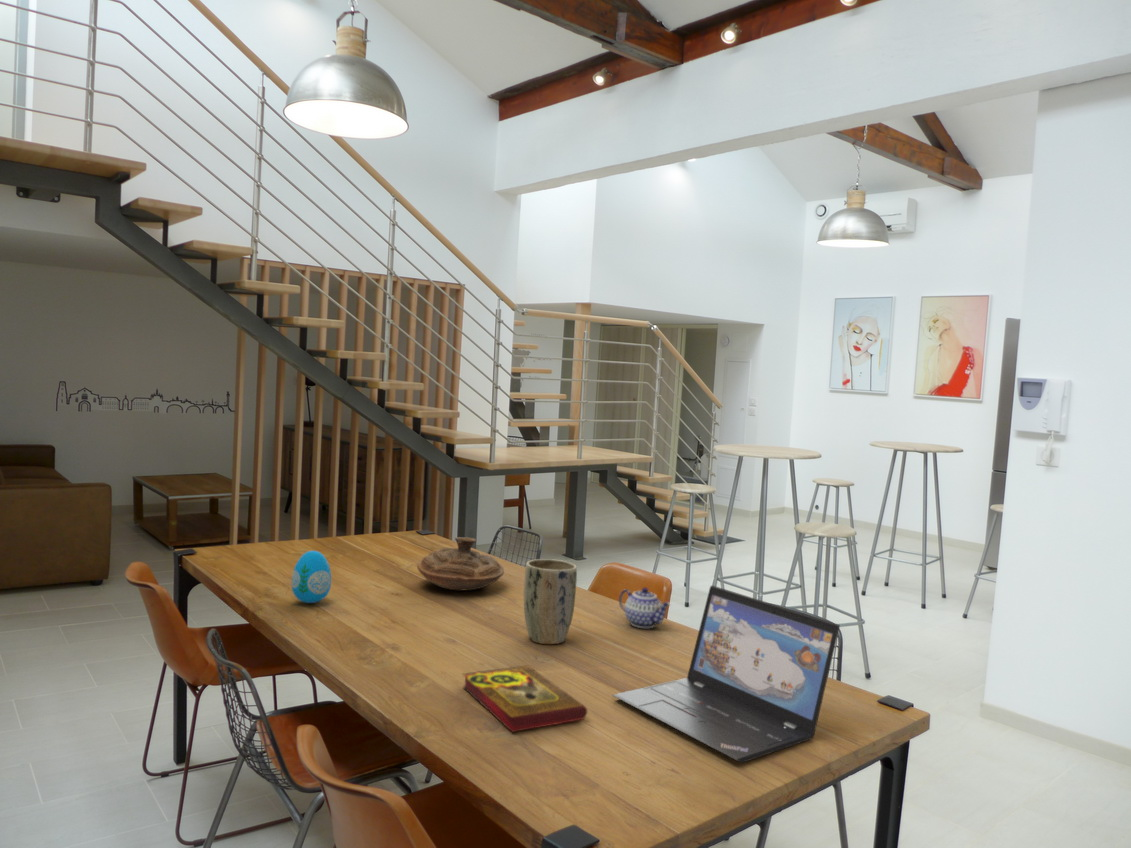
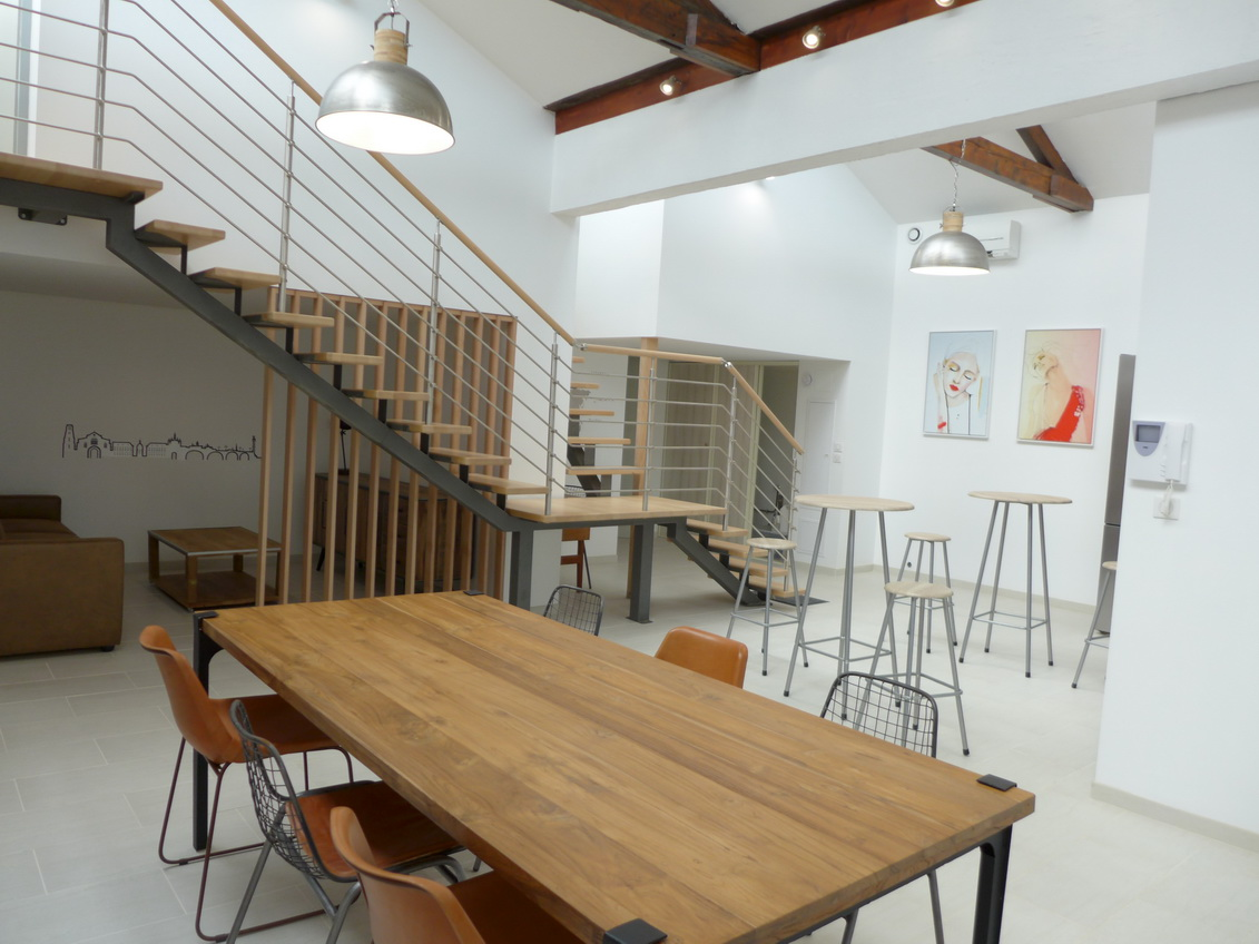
- book [462,664,588,733]
- teapot [618,587,671,629]
- decorative egg [291,550,332,604]
- plant pot [523,558,578,645]
- laptop [611,584,841,764]
- decorative bowl [416,536,505,591]
